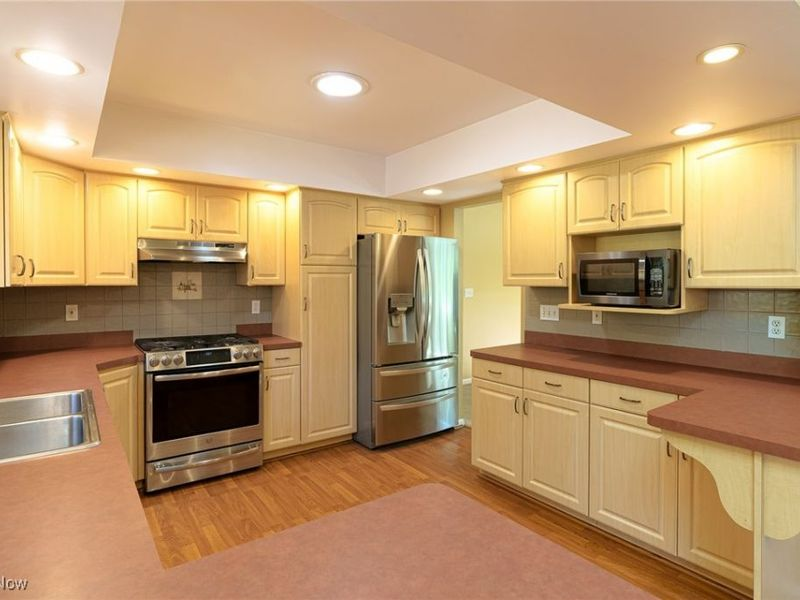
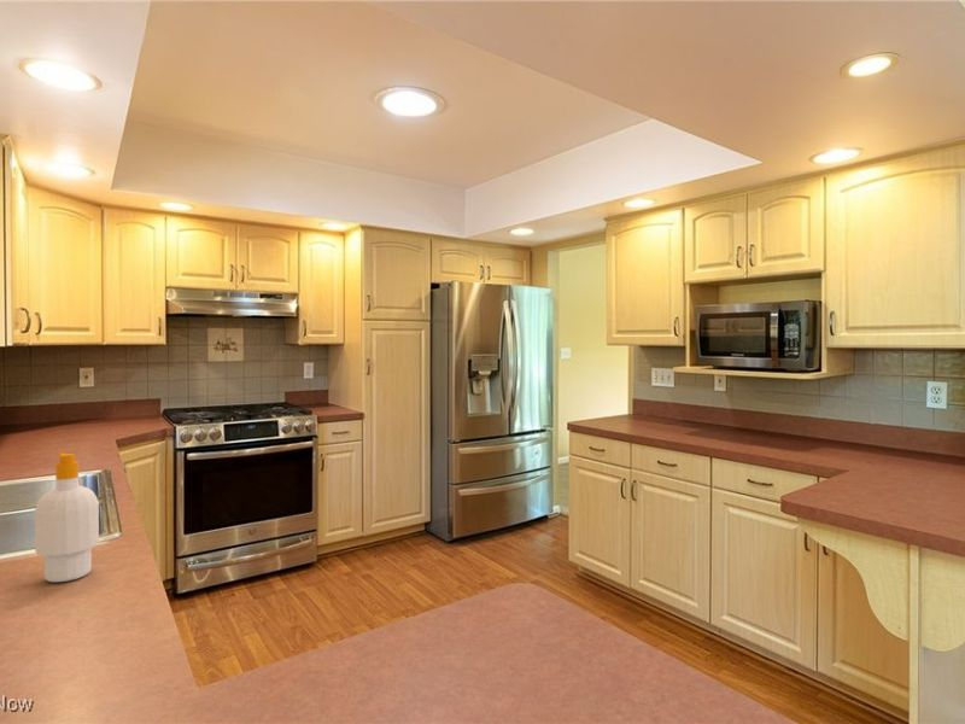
+ soap bottle [34,451,100,583]
